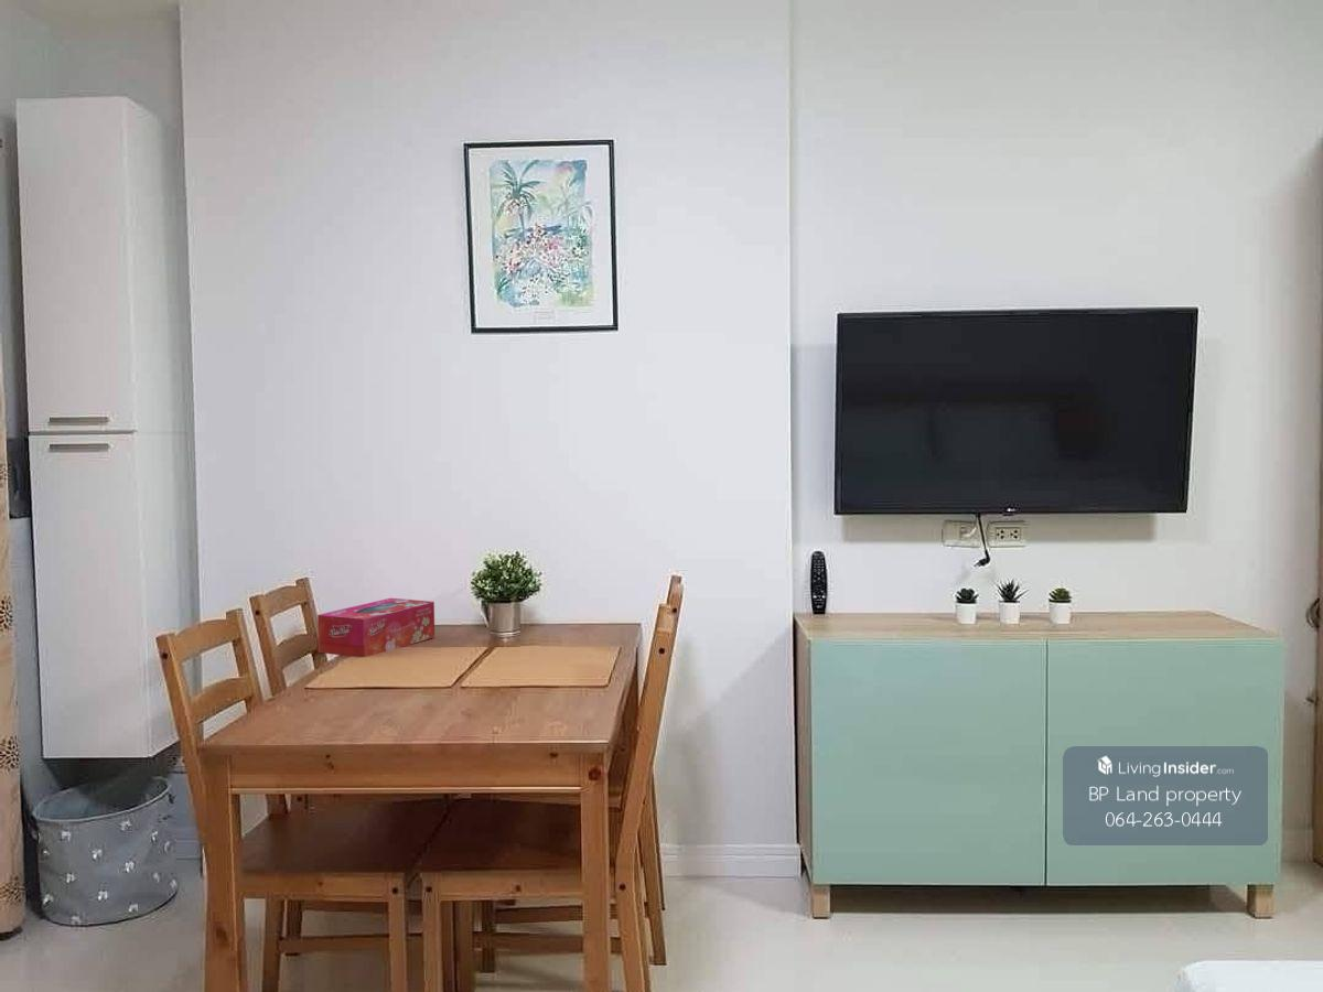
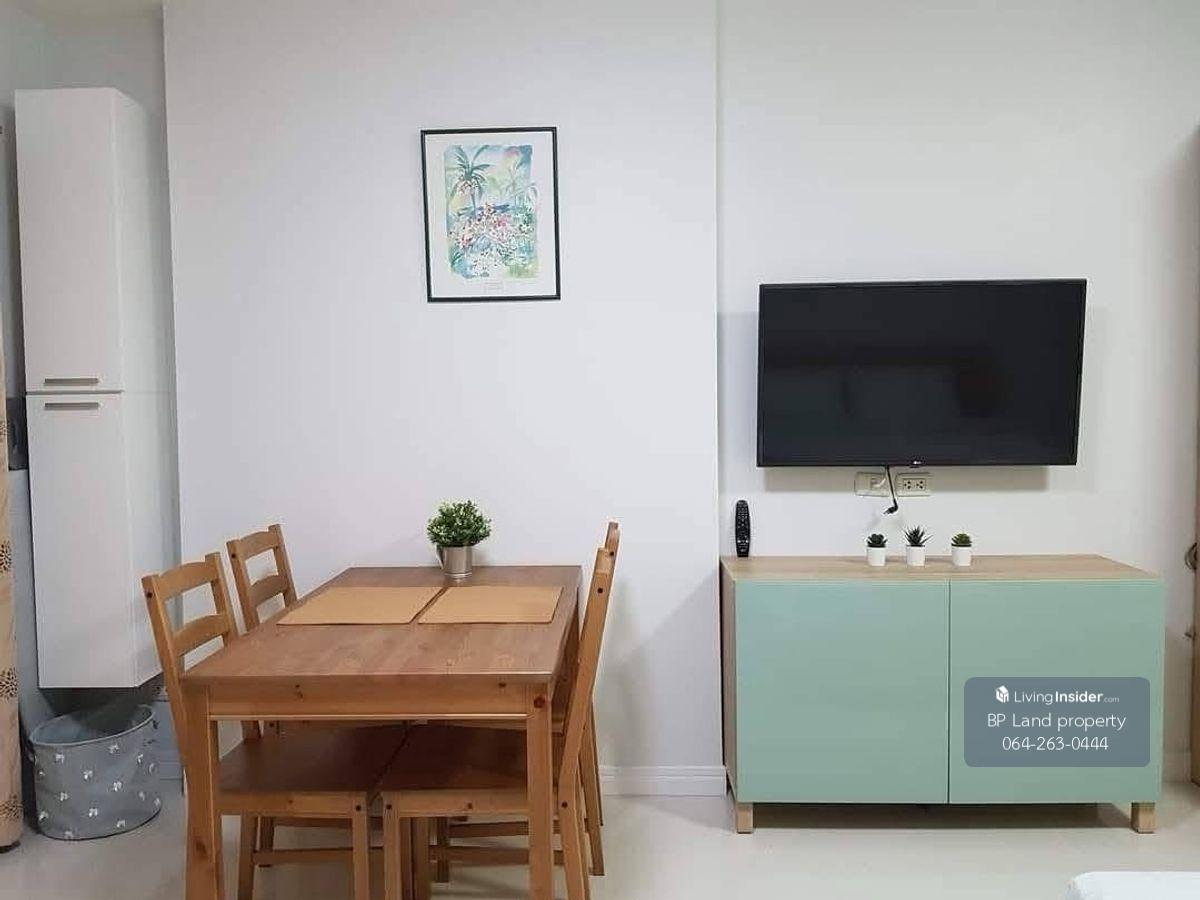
- tissue box [316,597,435,658]
